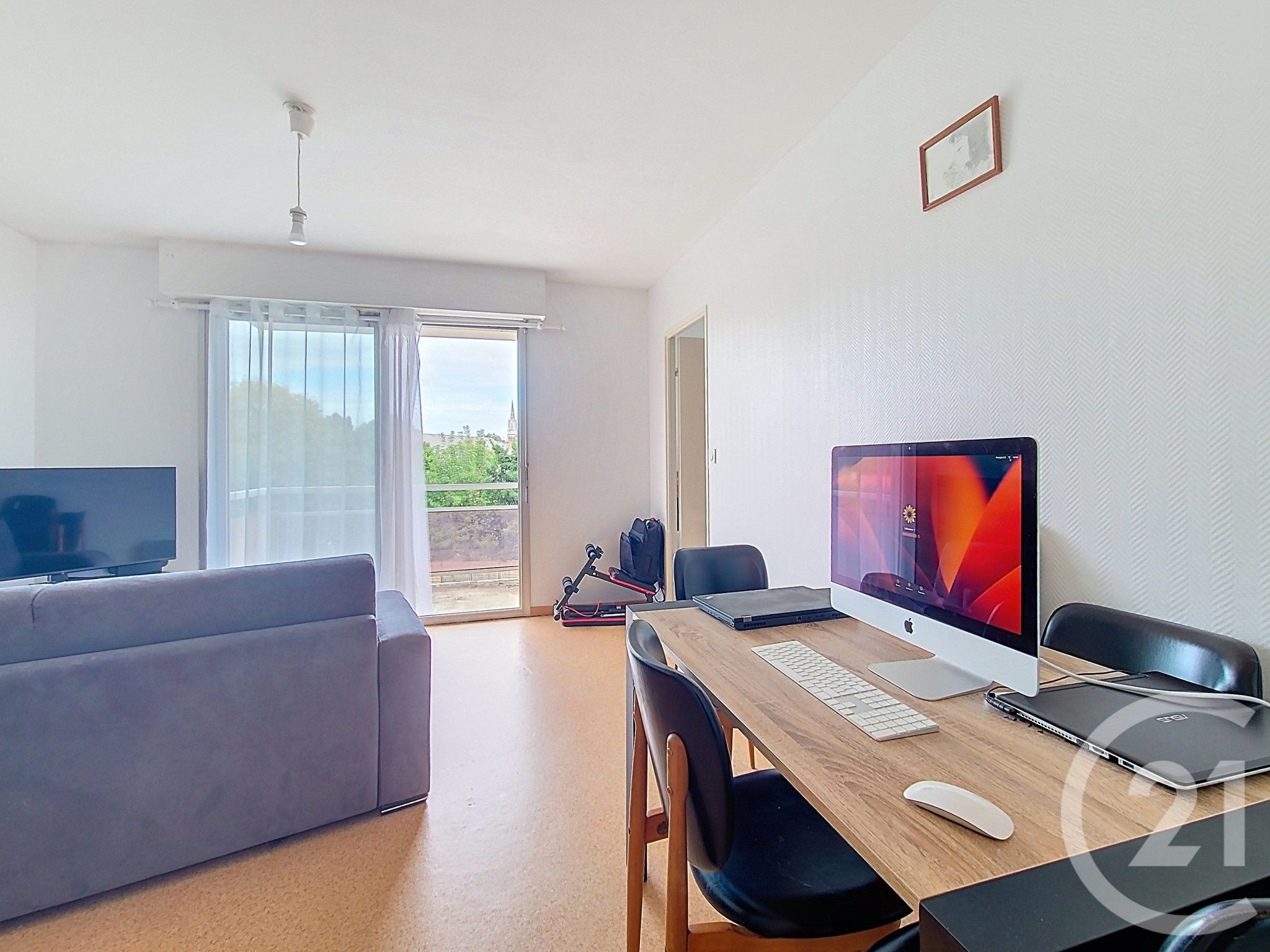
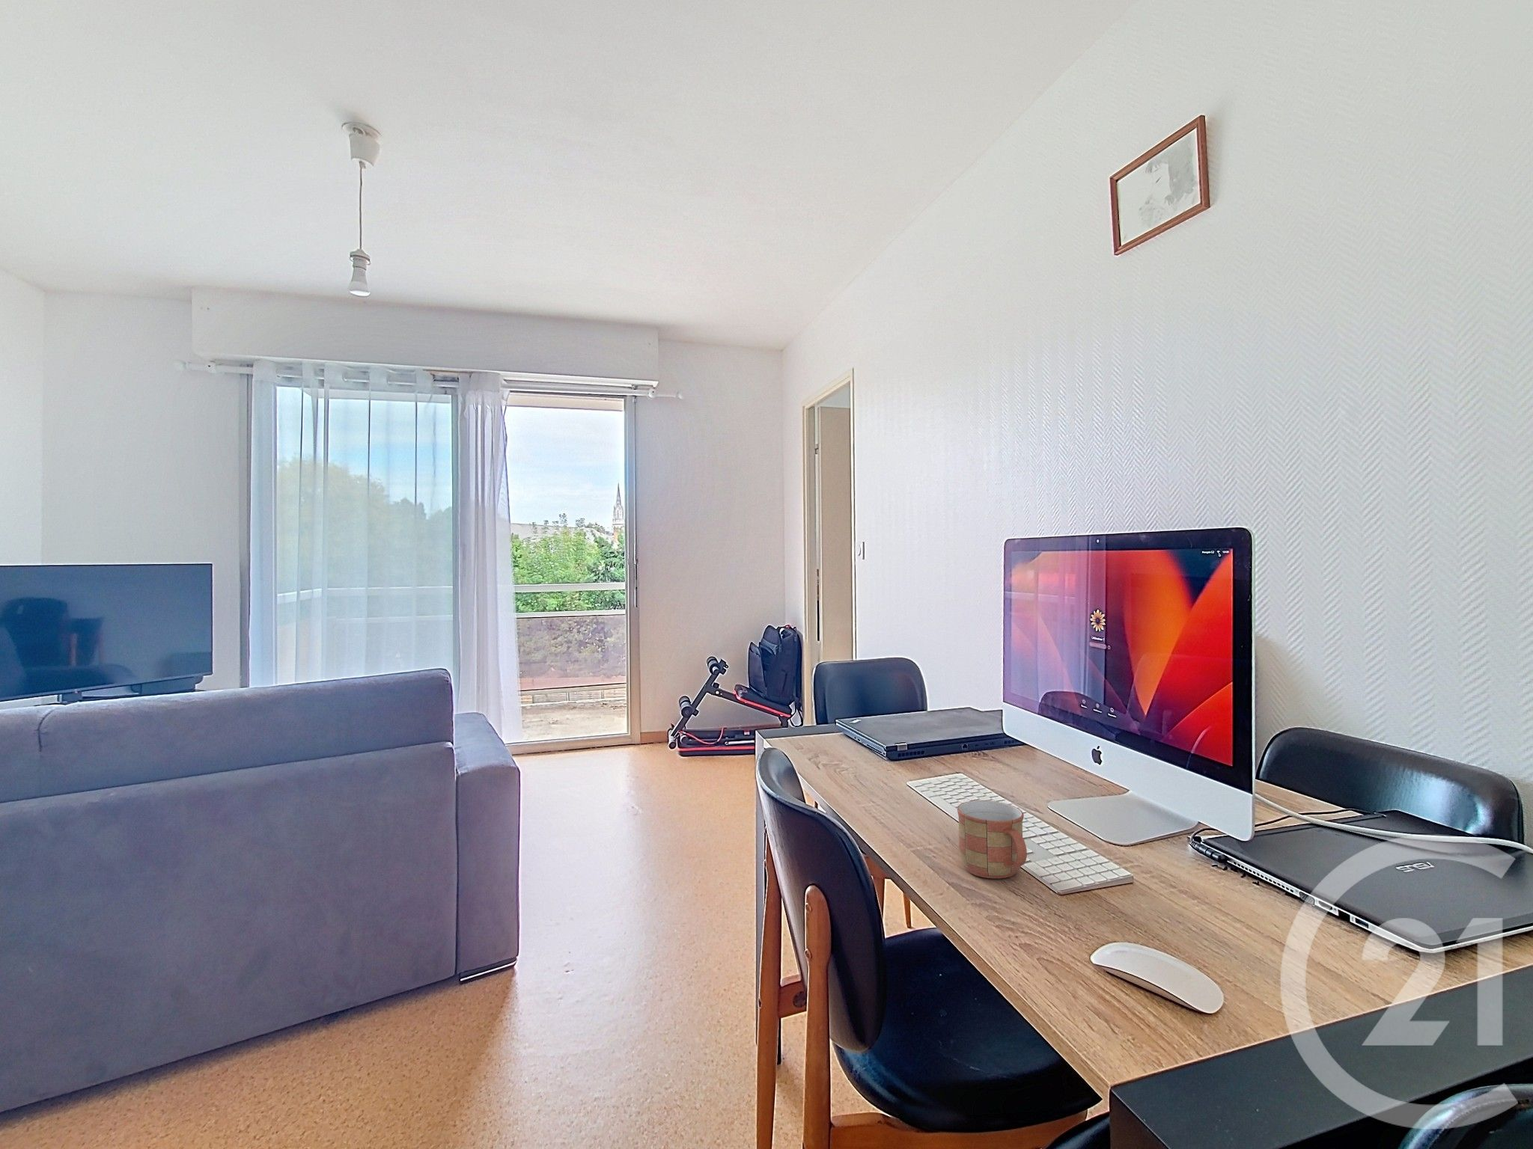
+ mug [957,800,1027,879]
